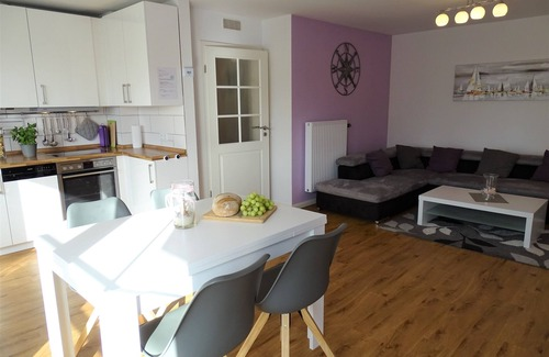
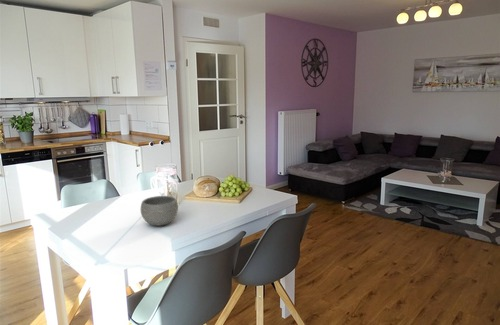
+ bowl [140,195,179,227]
